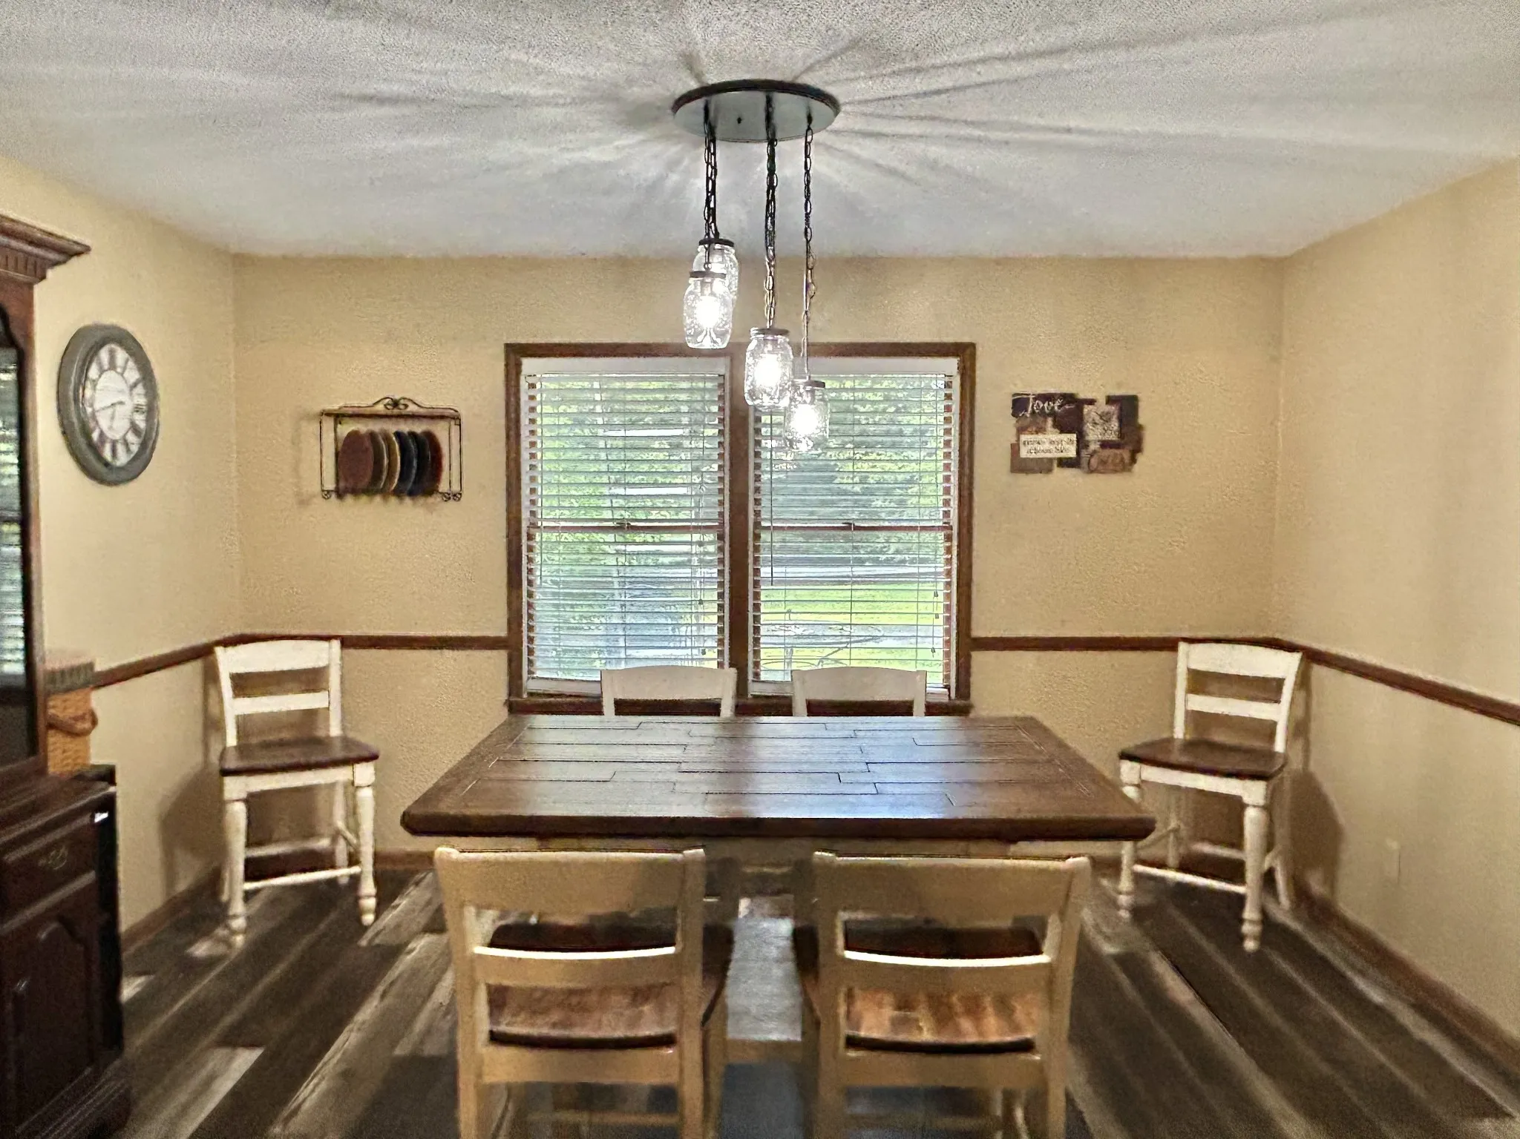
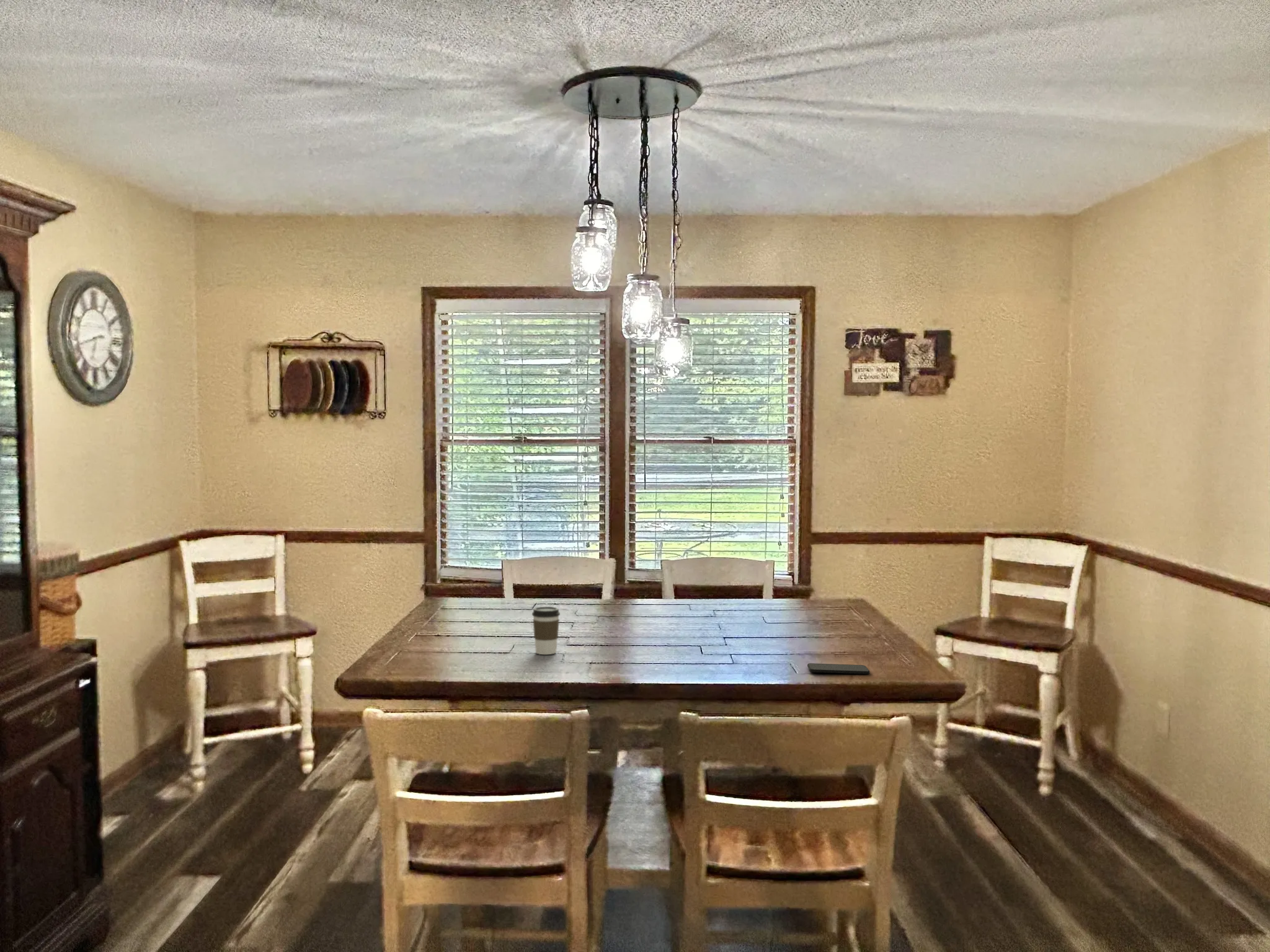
+ coffee cup [531,606,561,655]
+ smartphone [807,663,870,675]
